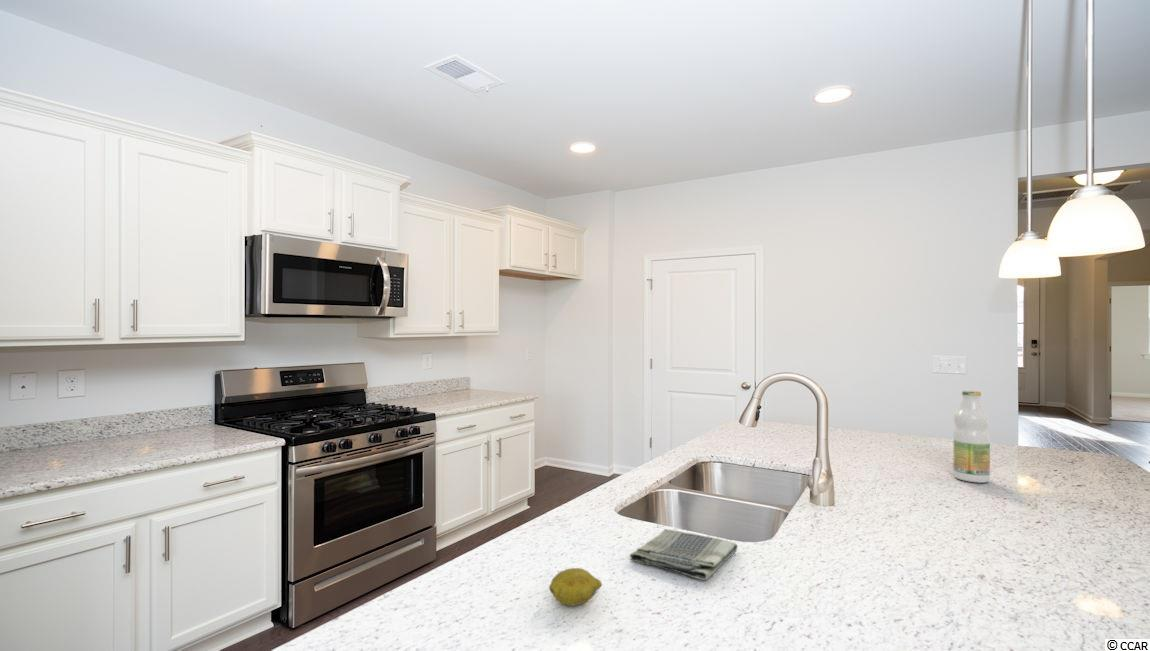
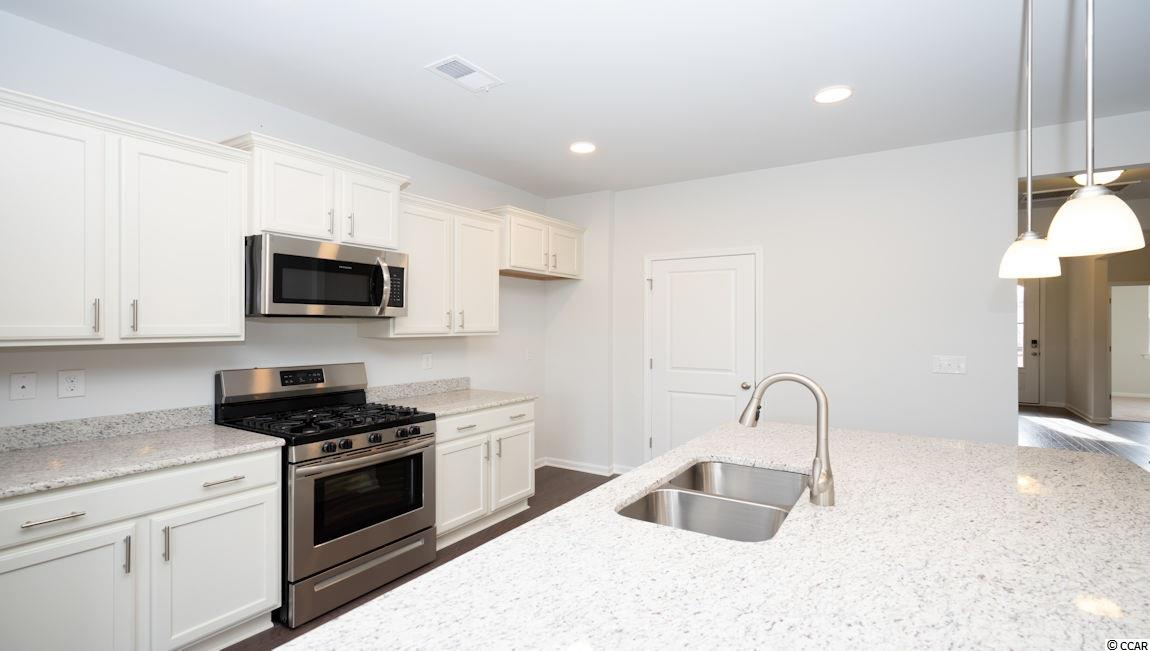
- fruit [548,567,603,607]
- bottle [952,390,991,484]
- dish towel [629,528,739,581]
